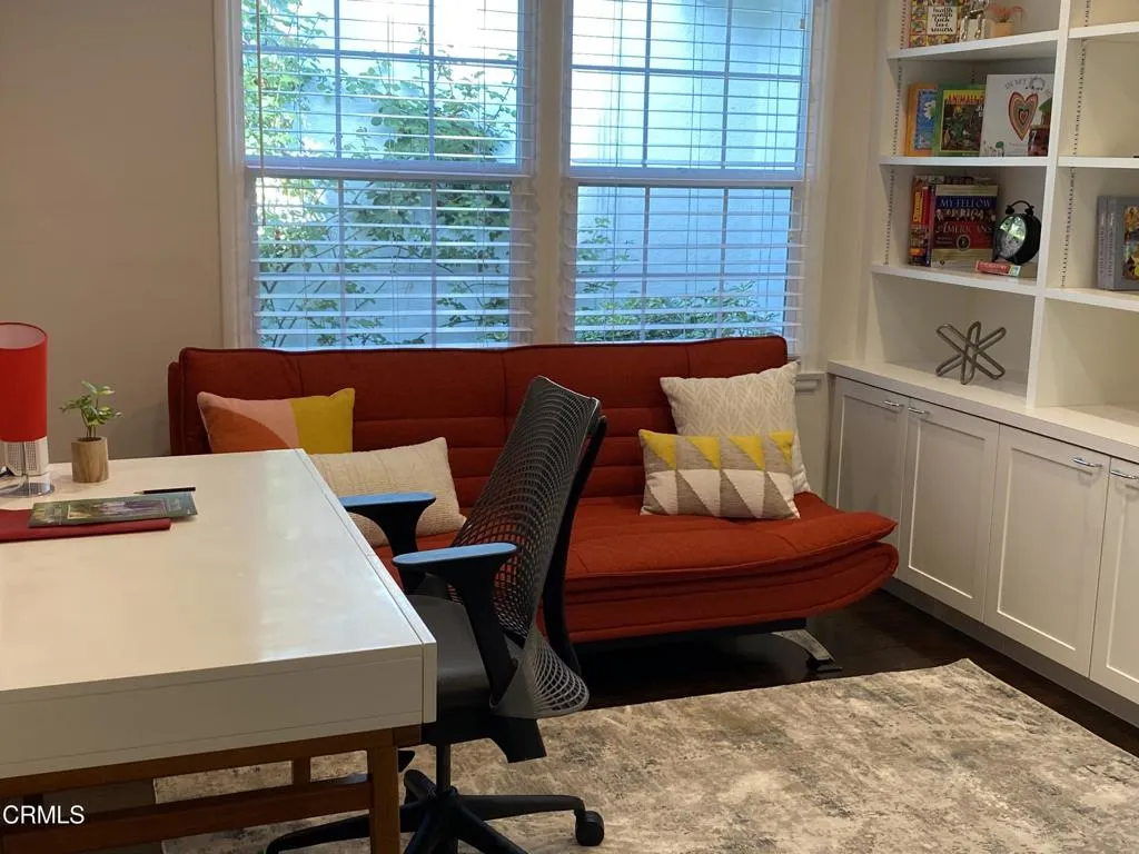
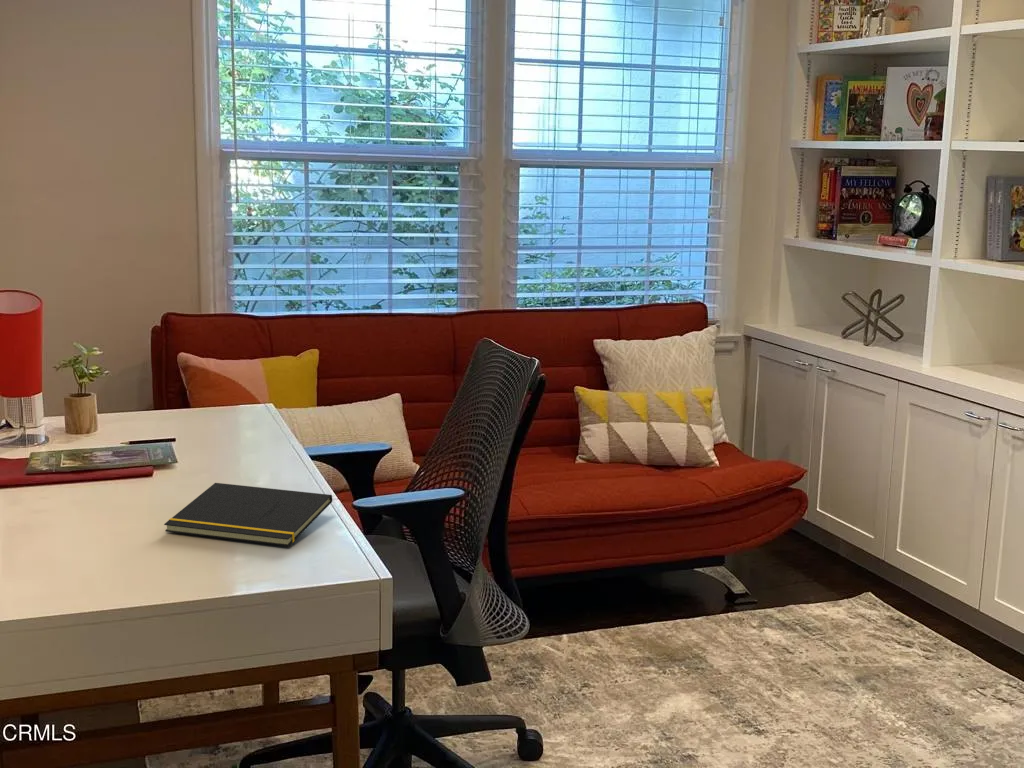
+ notepad [163,482,333,547]
